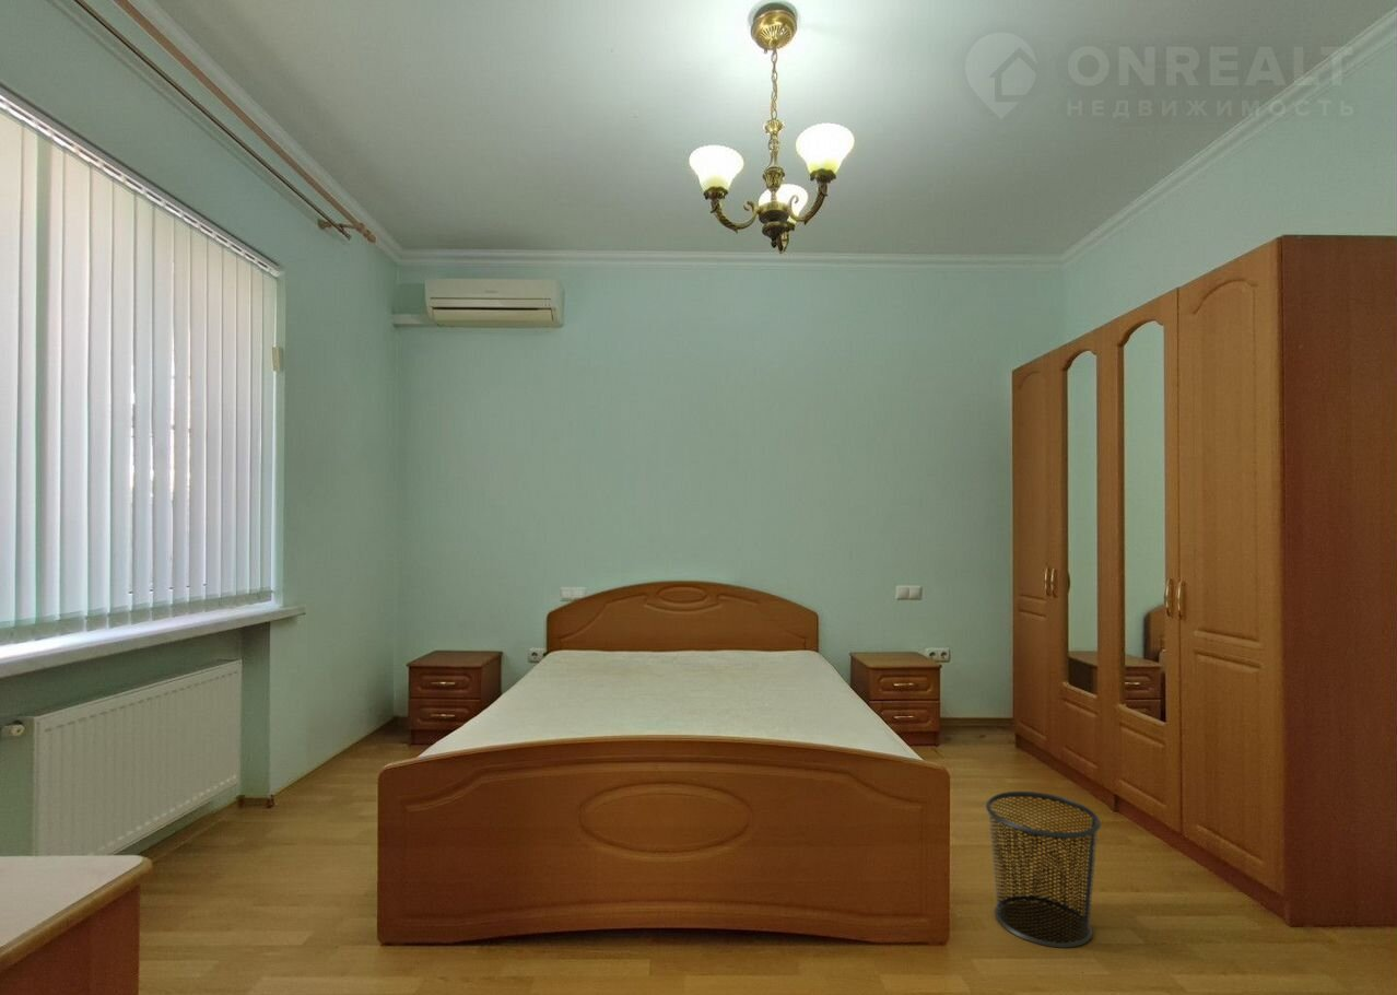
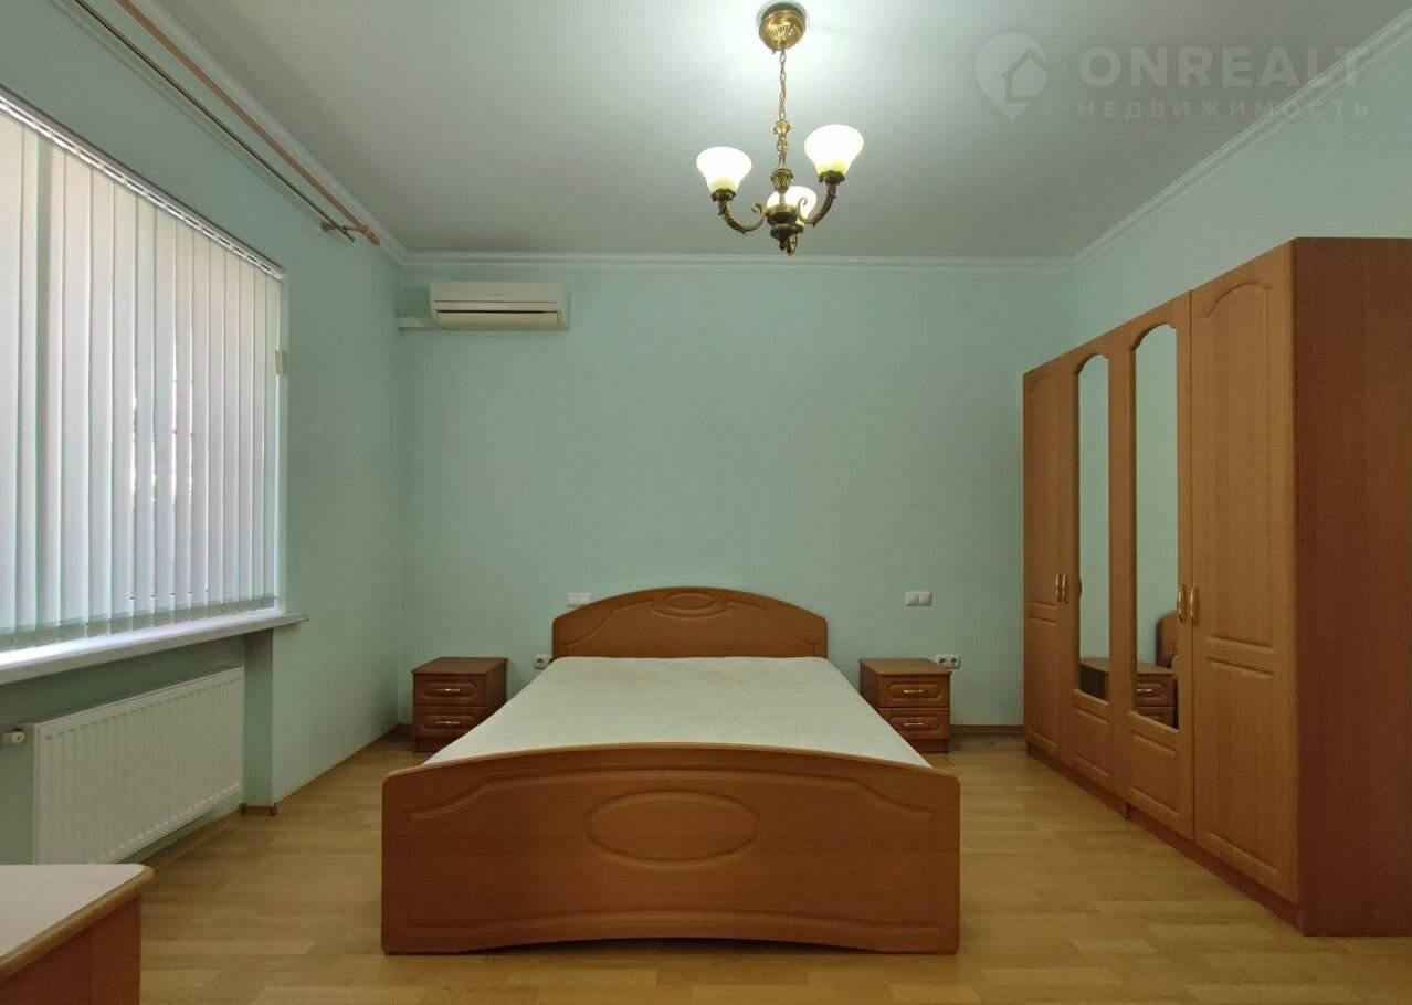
- waste bin [985,791,1102,949]
